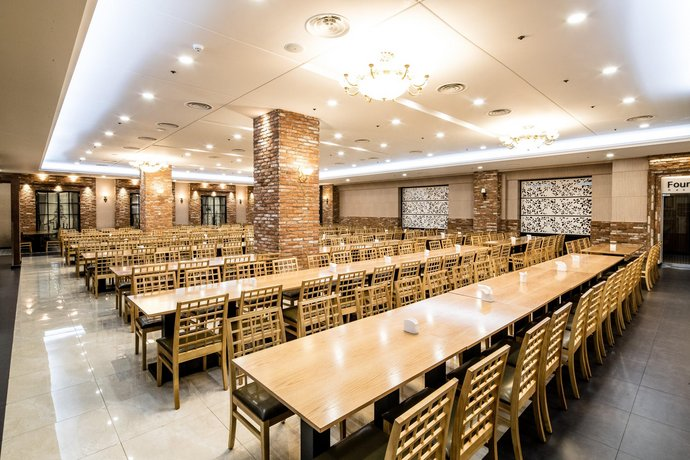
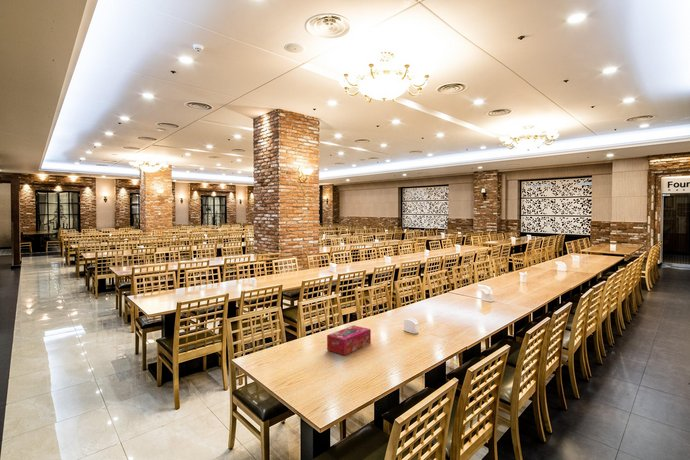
+ tissue box [326,324,372,356]
